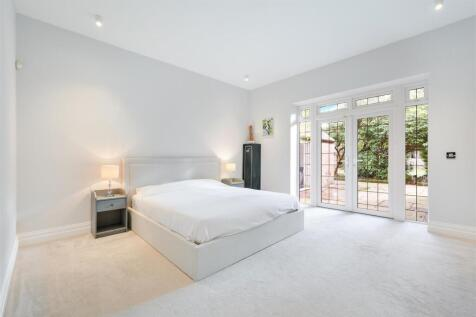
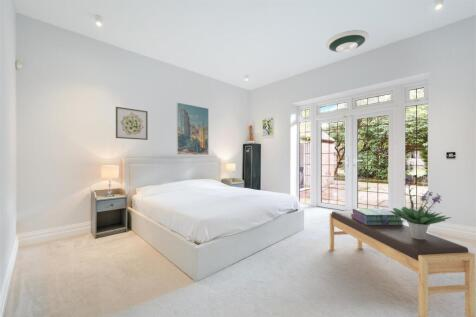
+ bench [329,210,476,317]
+ stack of books [351,208,404,225]
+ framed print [175,102,210,156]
+ potted plant [389,173,452,239]
+ wall art [115,106,149,141]
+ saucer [325,29,370,53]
